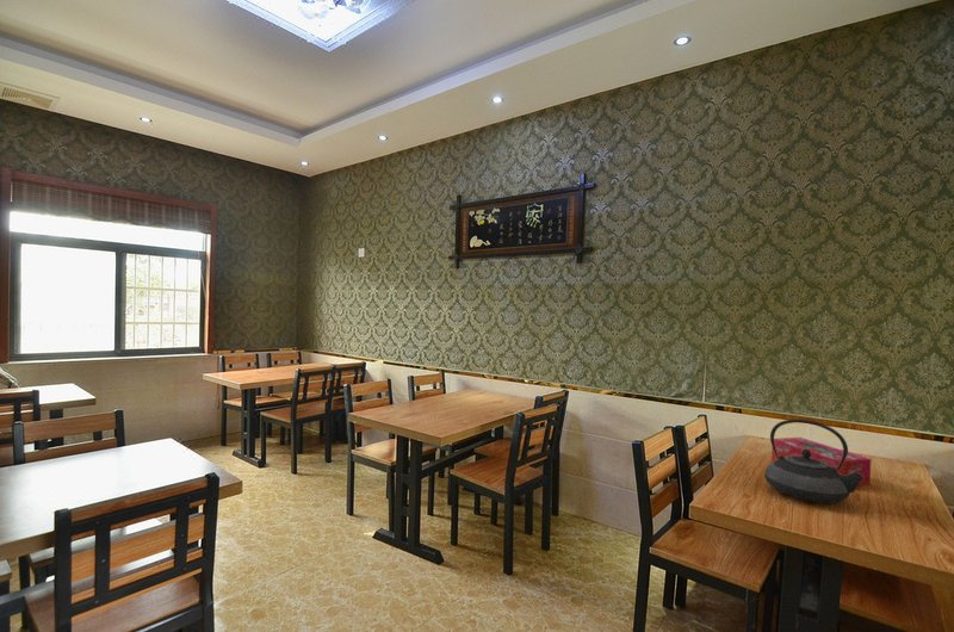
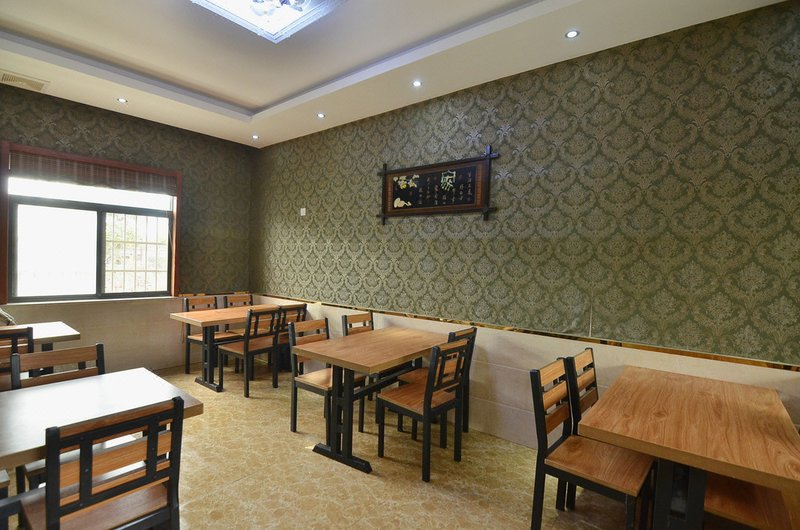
- tissue box [770,436,873,487]
- teapot [763,419,863,504]
